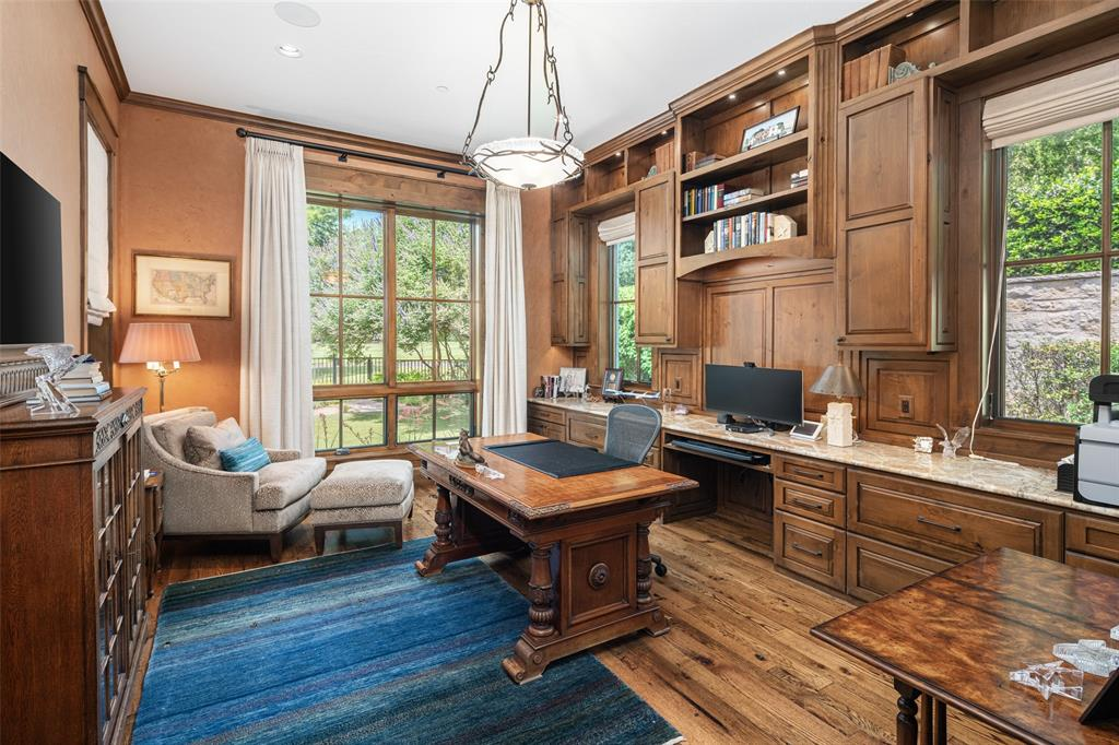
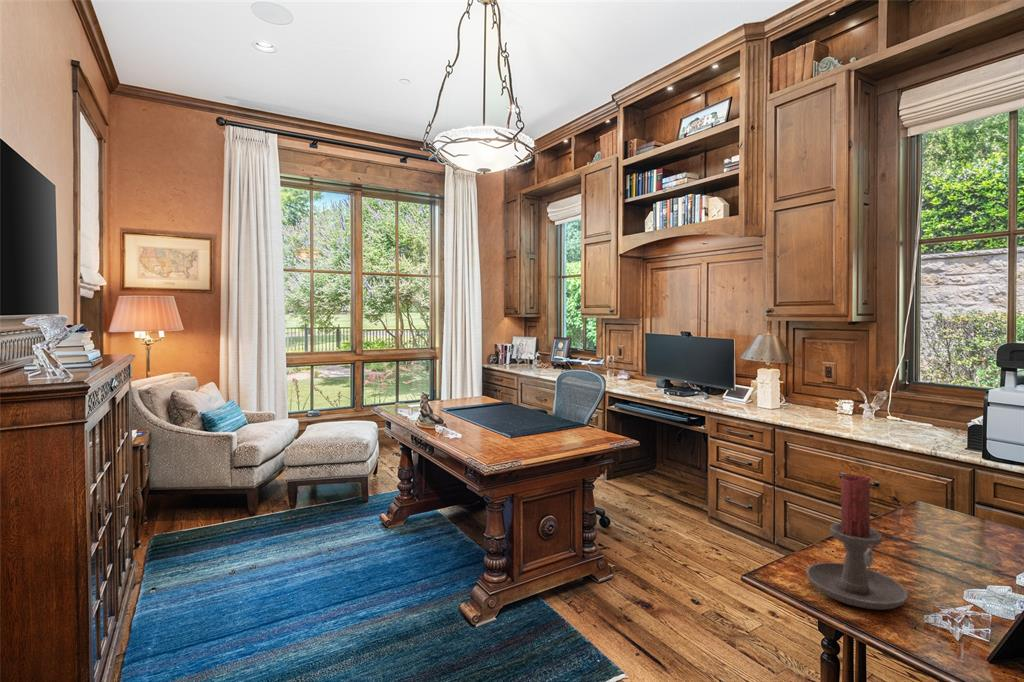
+ candle holder [805,474,909,611]
